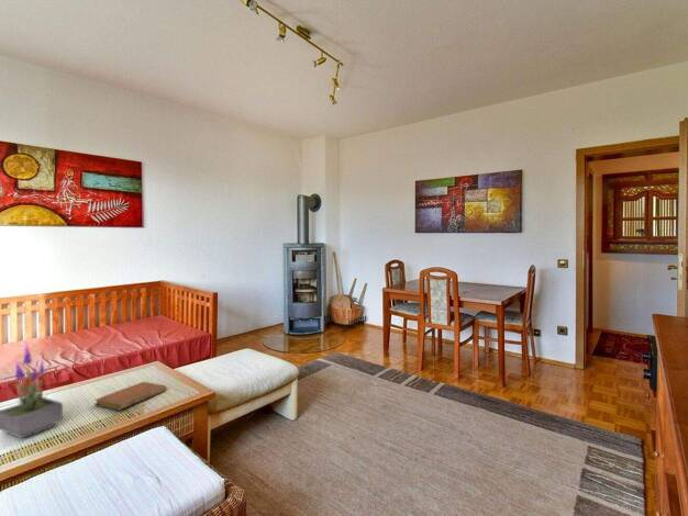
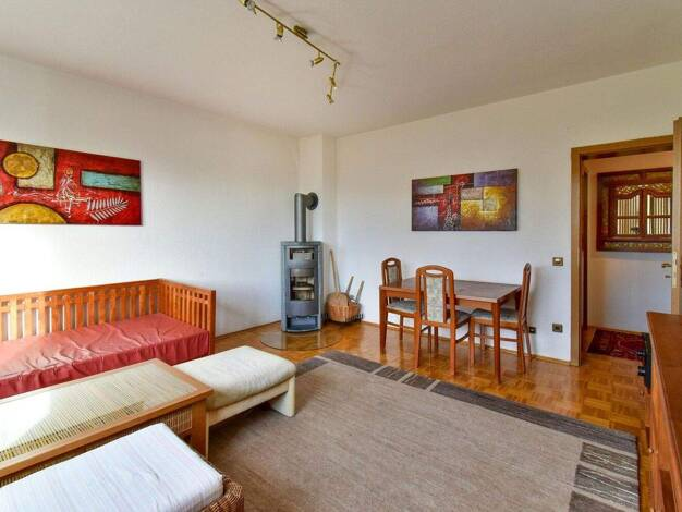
- notebook [93,381,168,412]
- potted plant [0,341,64,439]
